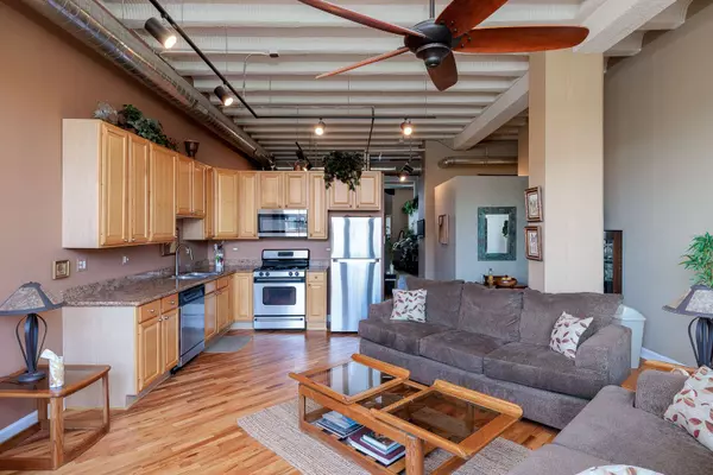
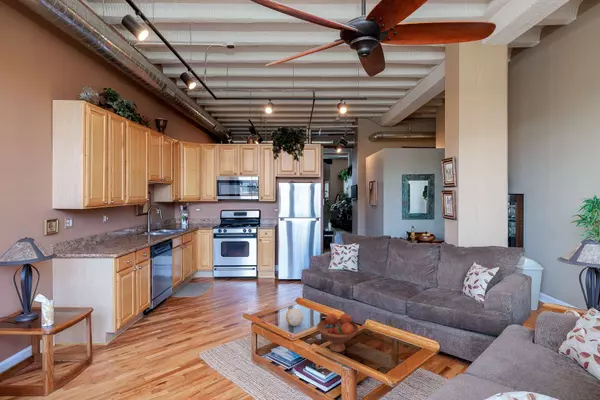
+ decorative ball [285,307,304,327]
+ fruit bowl [316,313,360,353]
